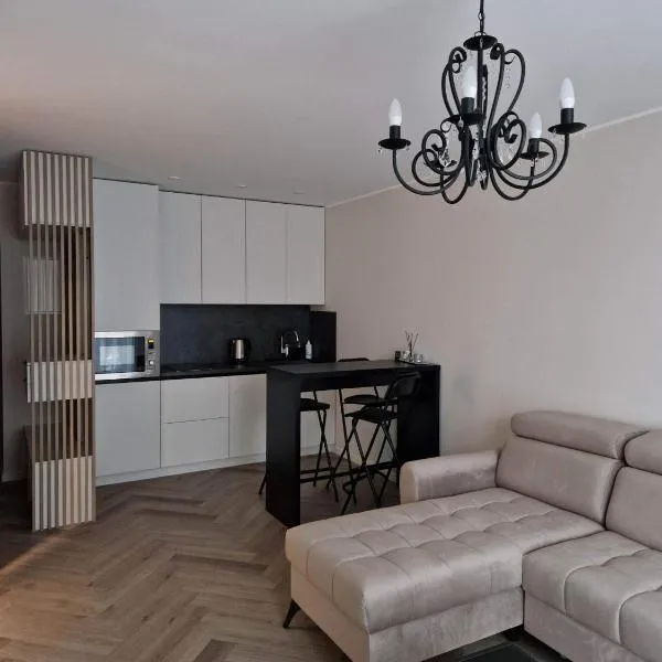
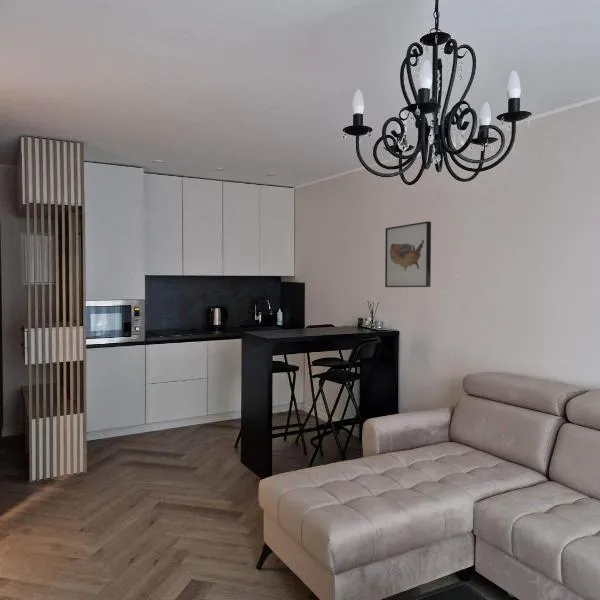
+ wall art [384,220,432,288]
